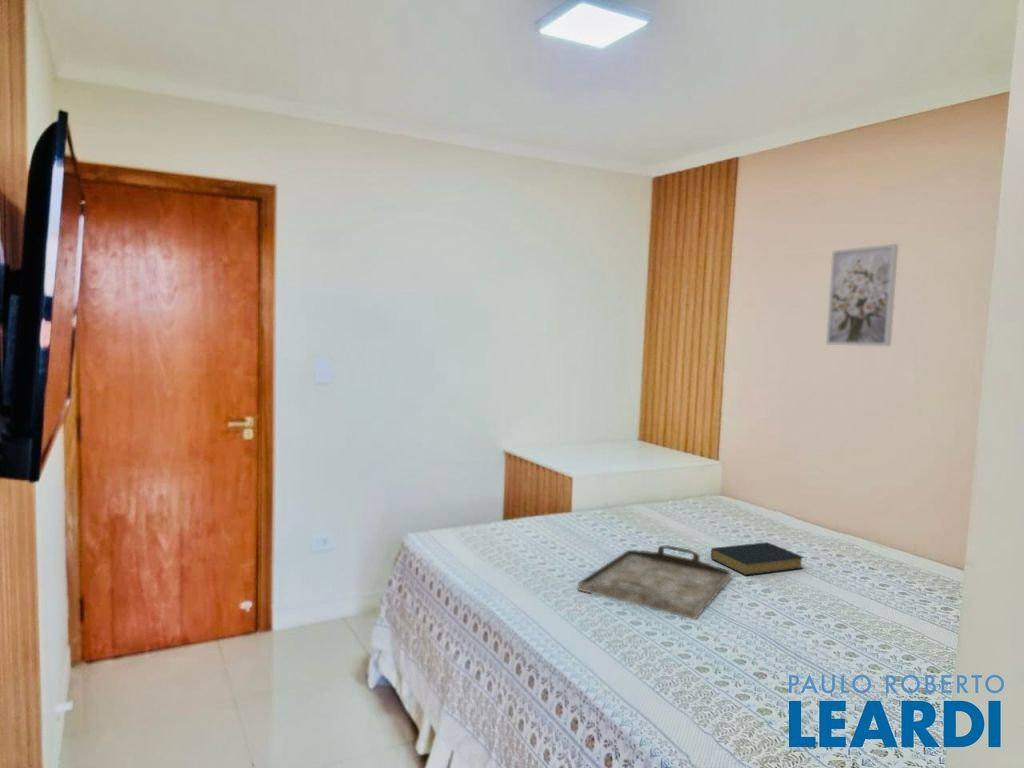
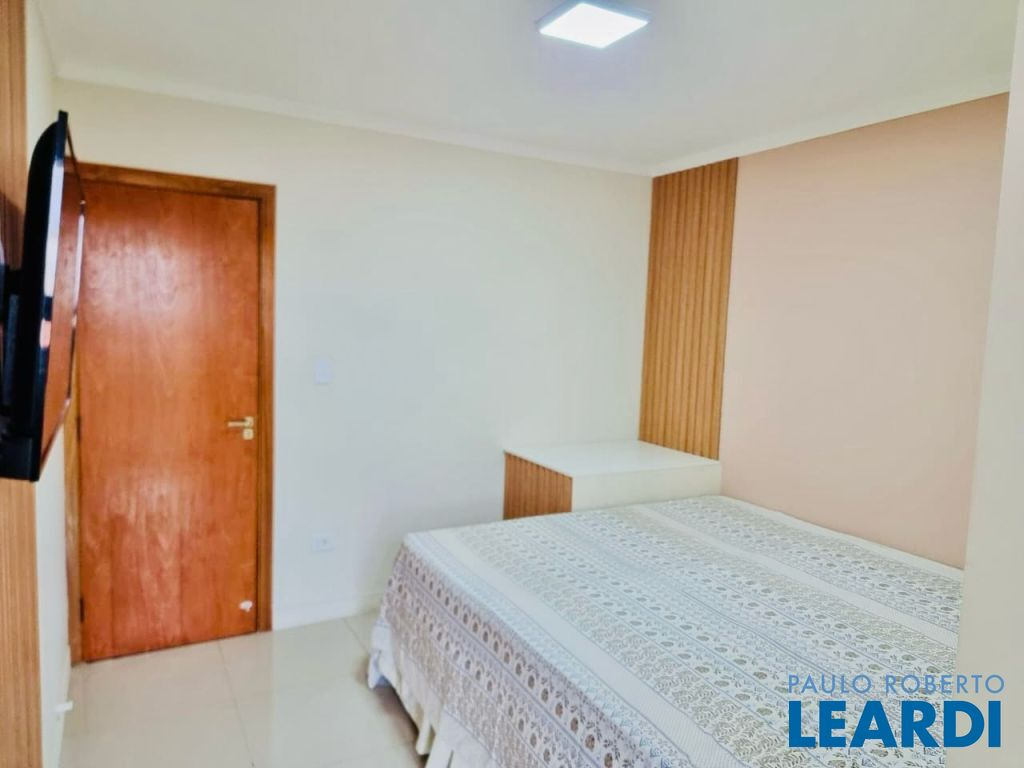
- serving tray [577,544,733,620]
- wall art [825,243,899,347]
- hardback book [710,541,805,577]
